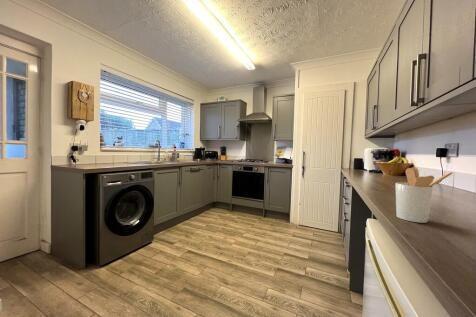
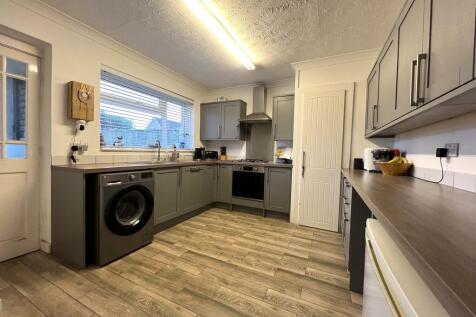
- utensil holder [394,166,453,224]
